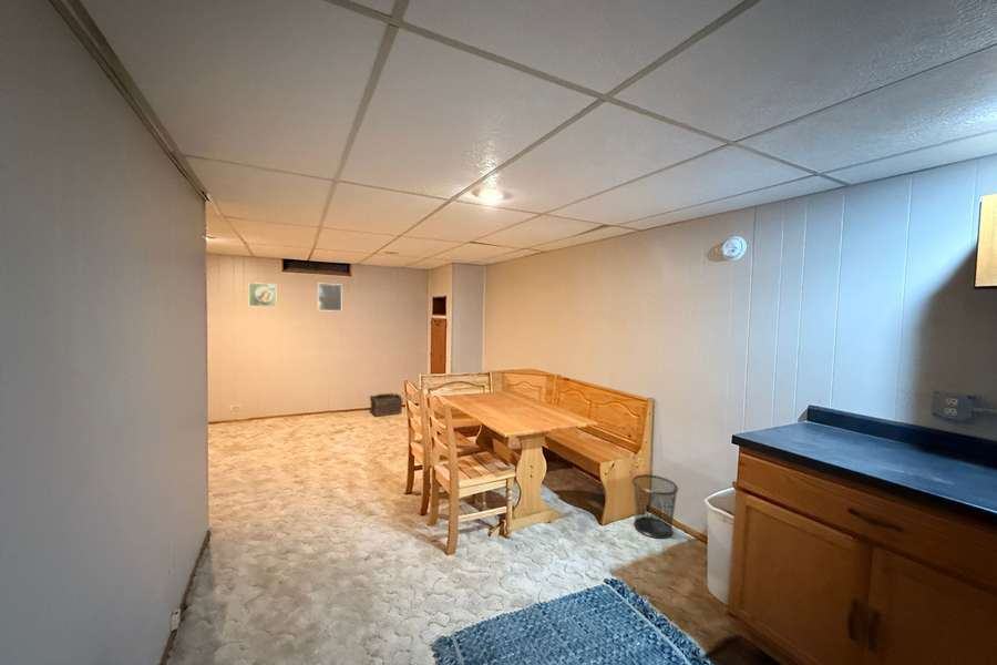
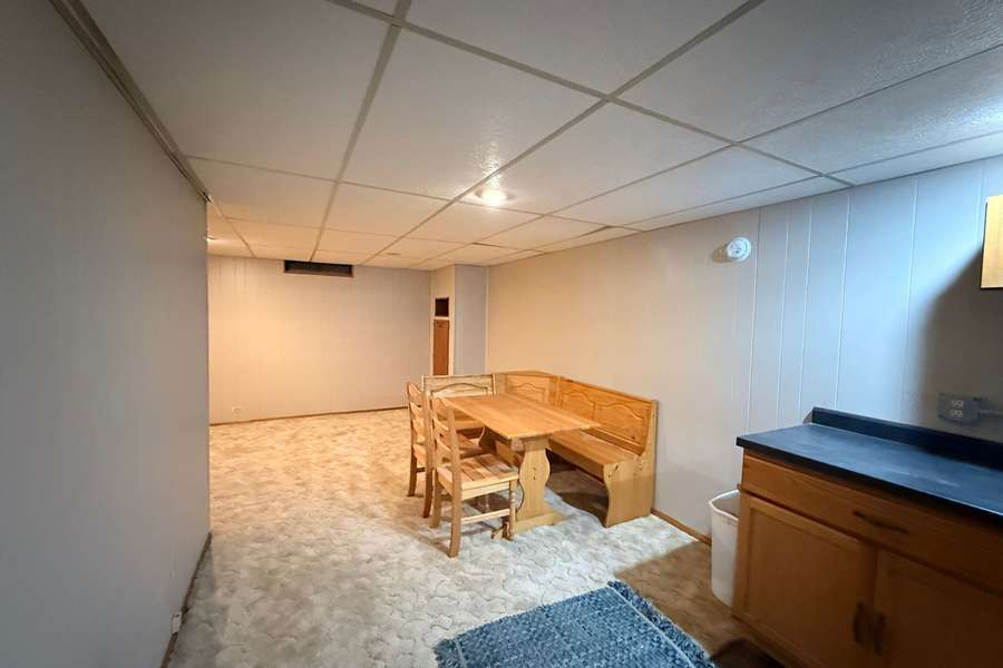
- trash can [631,473,679,540]
- basket [369,392,403,418]
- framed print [248,282,277,308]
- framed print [317,283,343,313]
